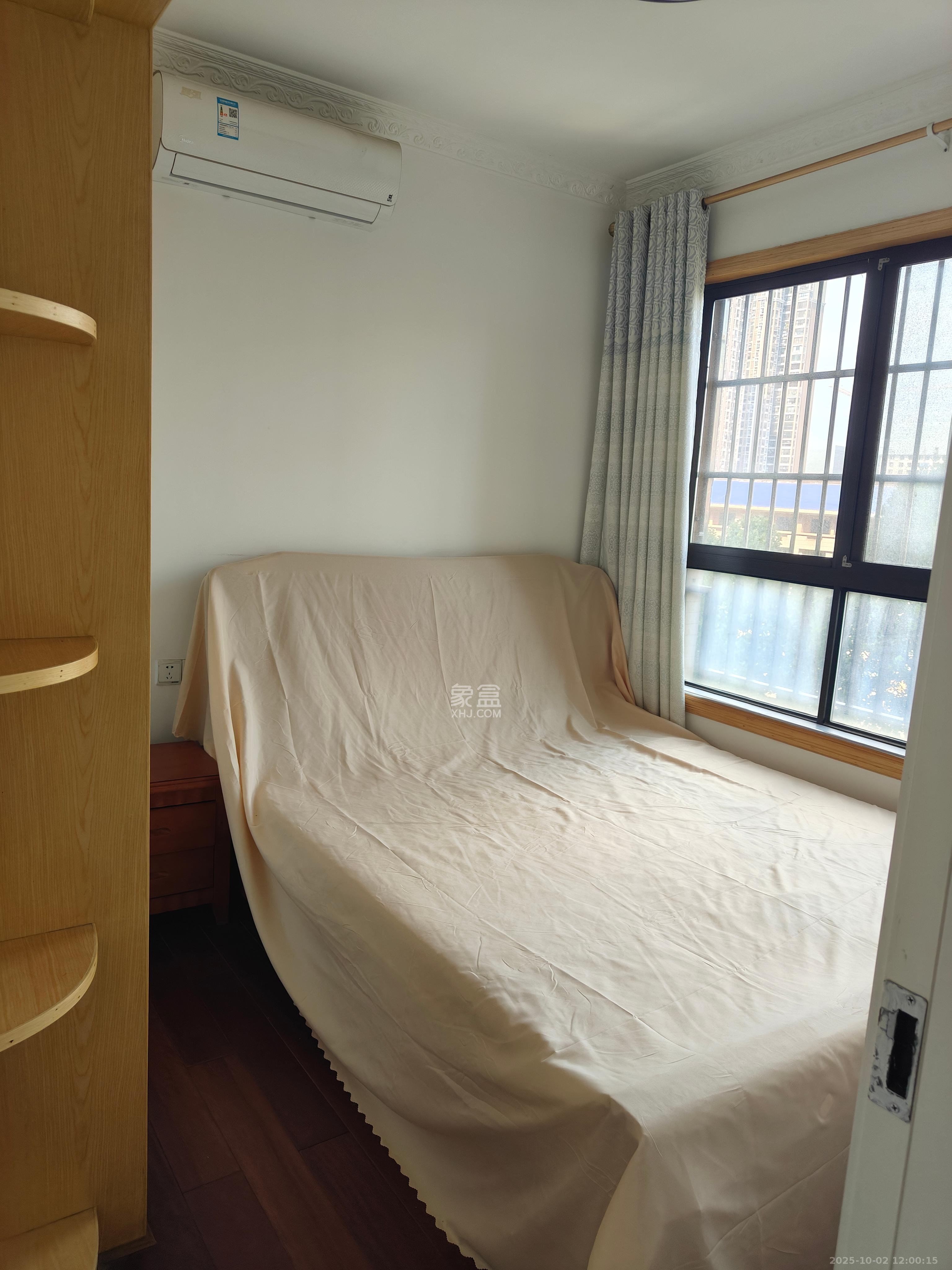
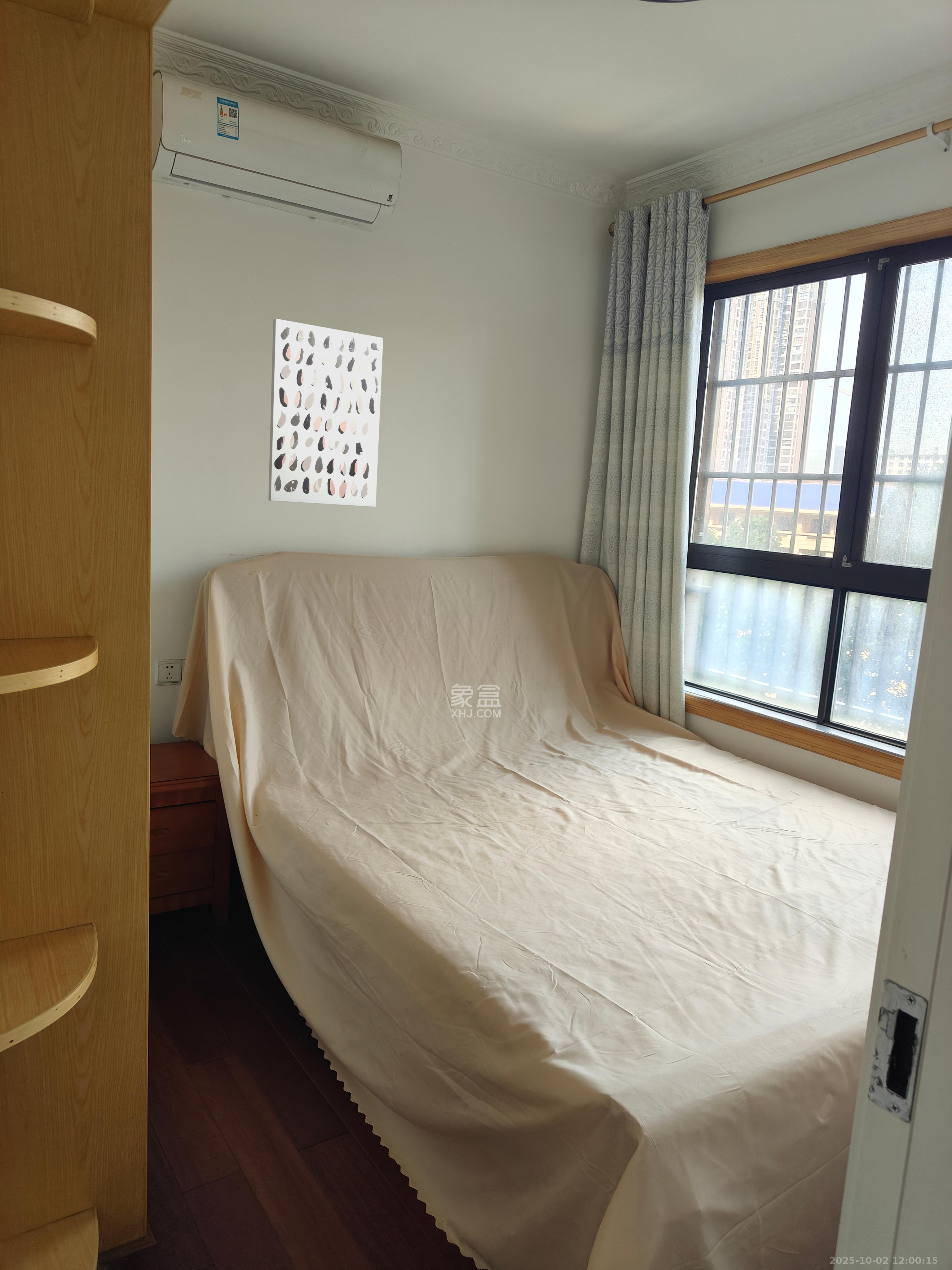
+ wall art [268,318,383,507]
